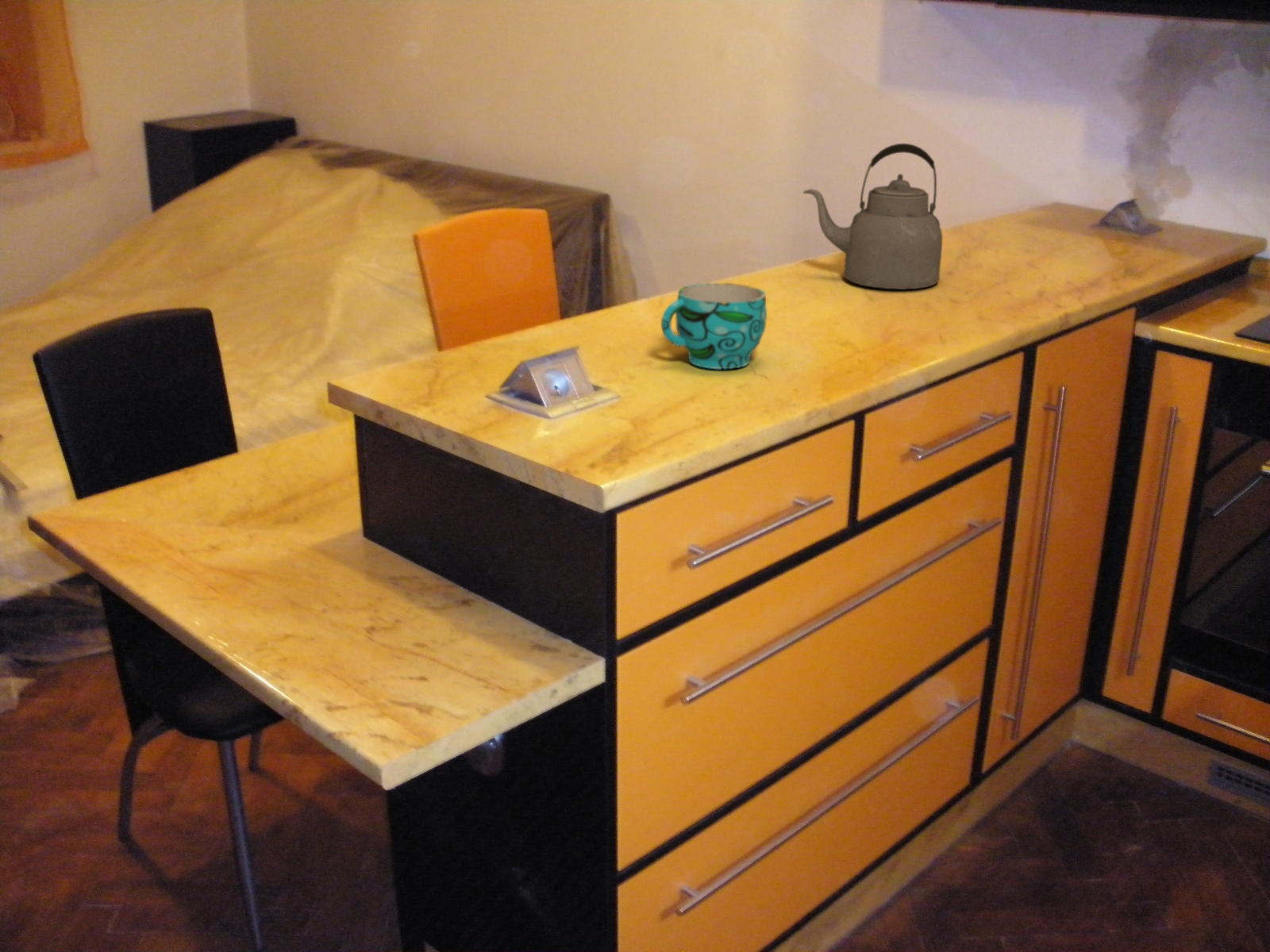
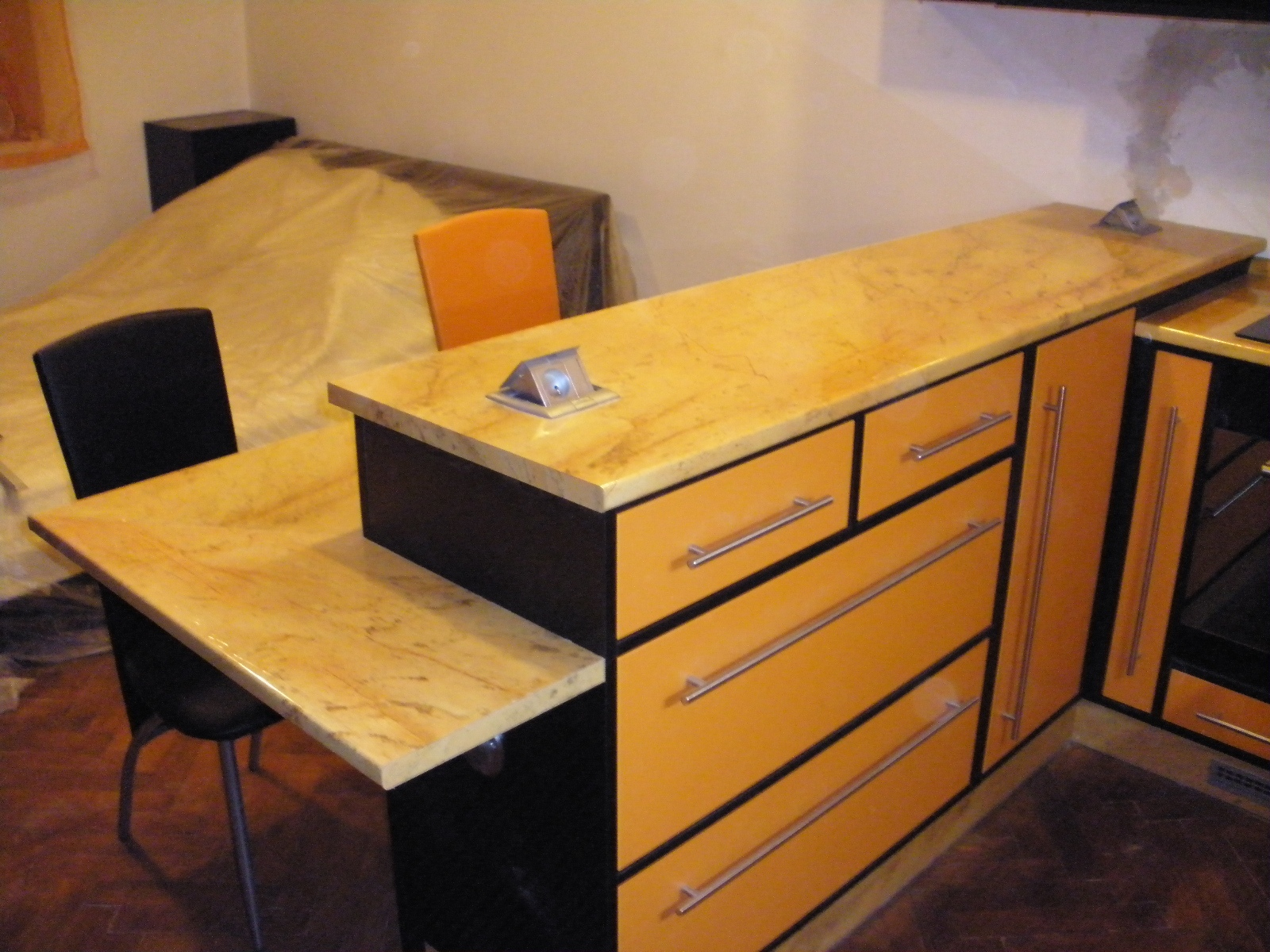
- kettle [802,143,943,290]
- cup [660,282,768,370]
